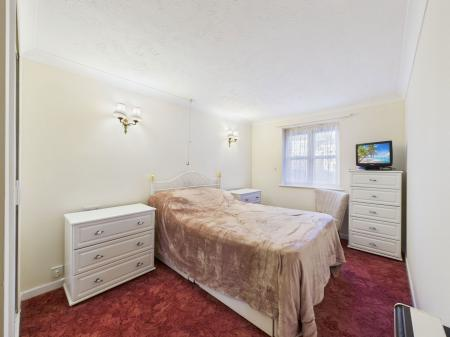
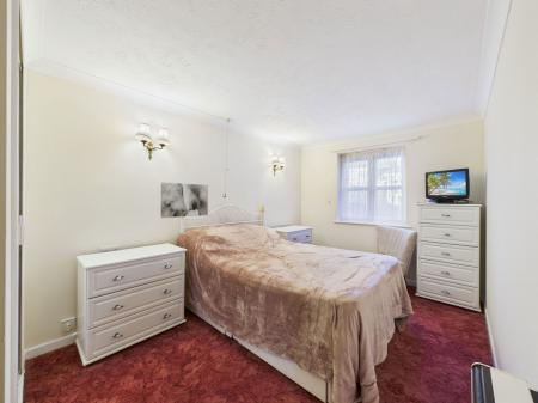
+ wall art [160,181,209,219]
